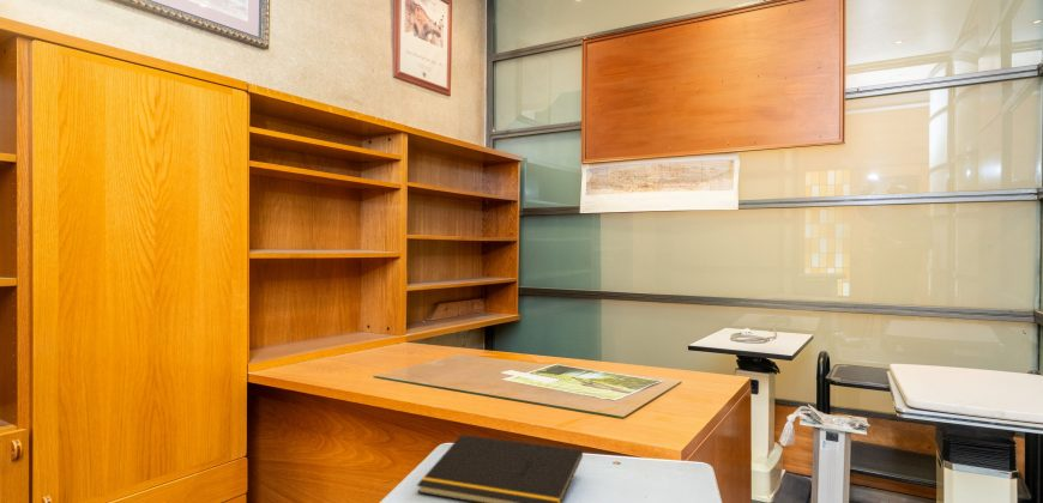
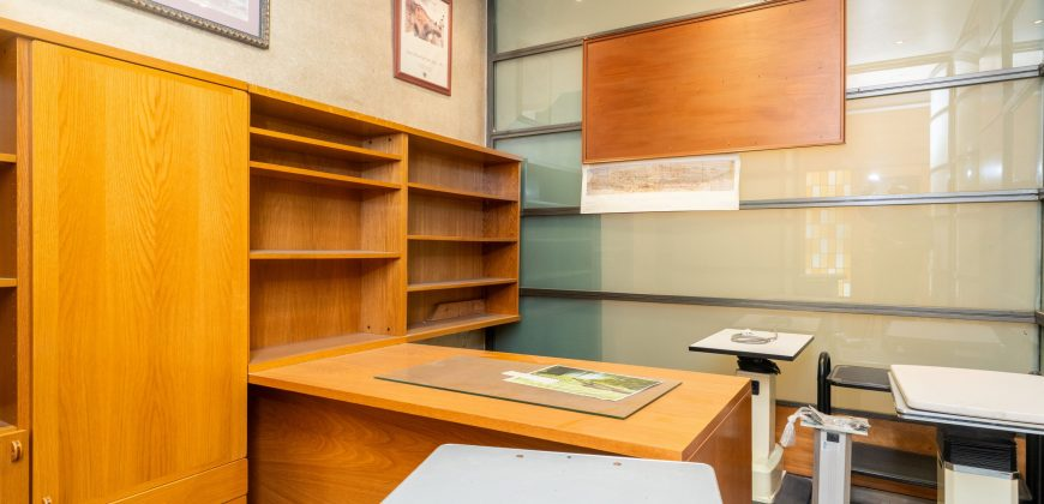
- notepad [416,434,584,503]
